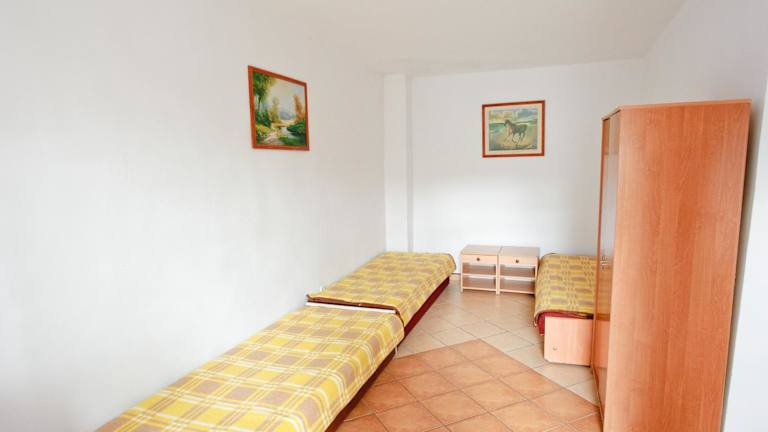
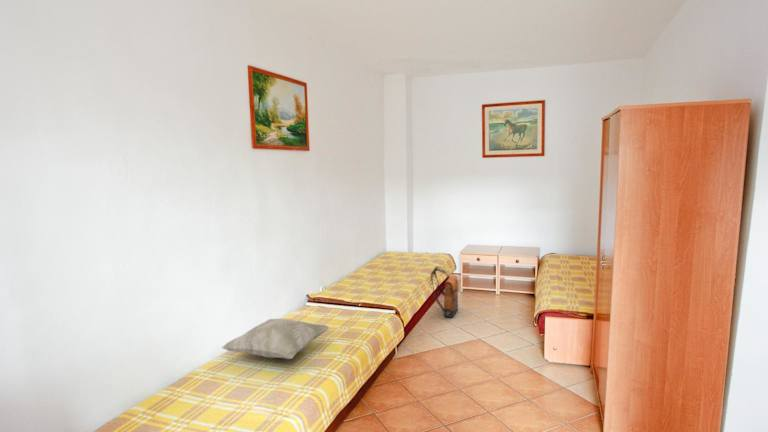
+ decorative pillow [221,318,330,360]
+ backpack [430,266,460,319]
